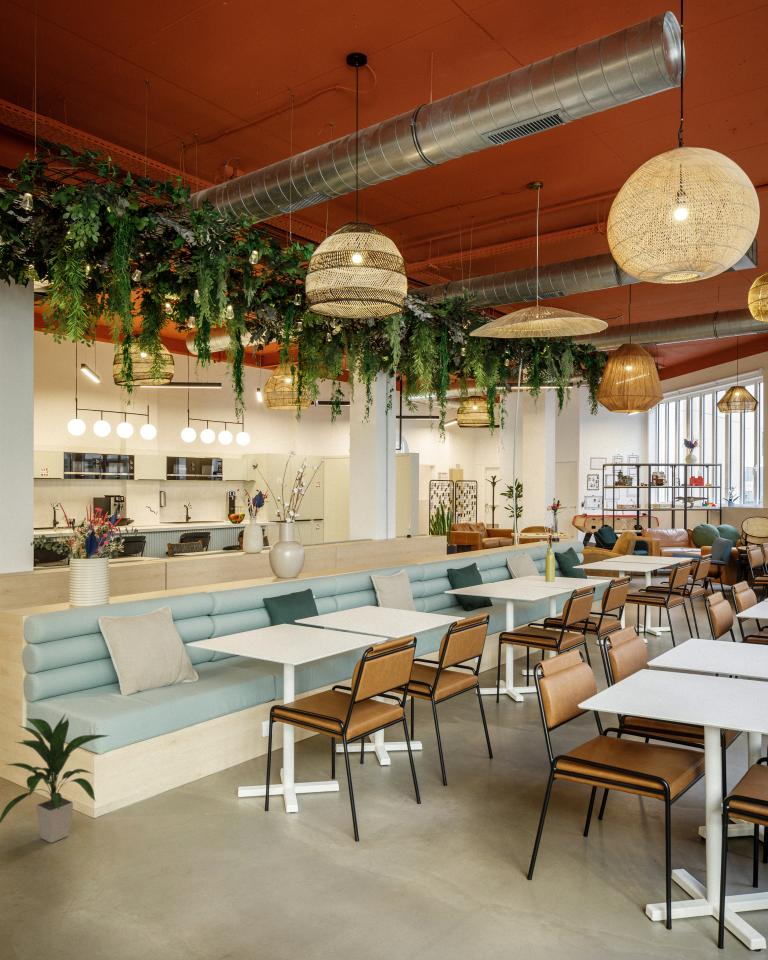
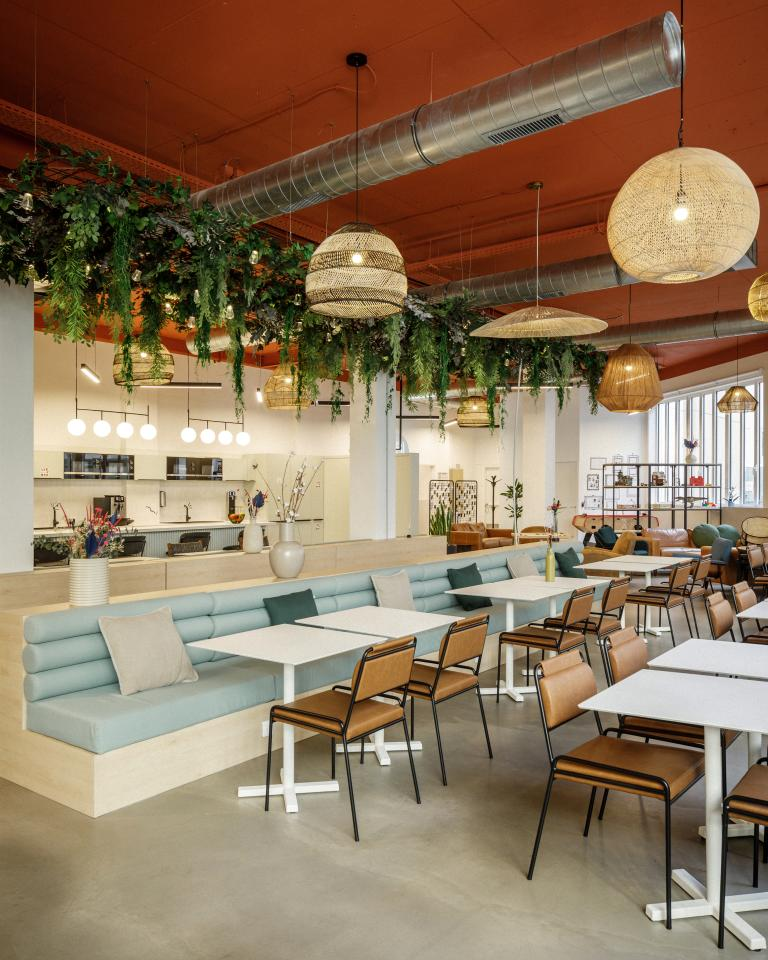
- indoor plant [0,713,111,844]
